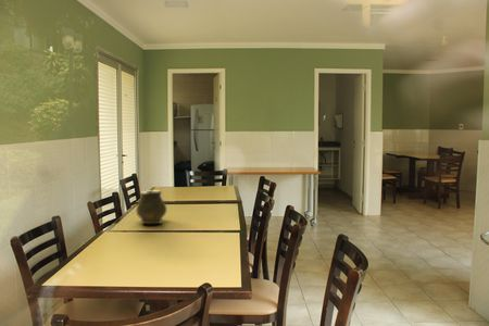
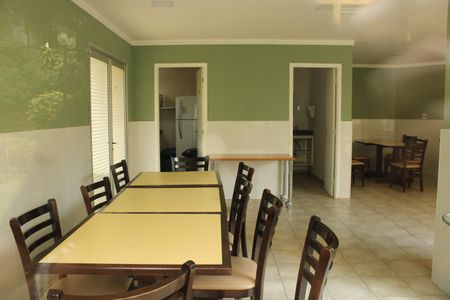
- vase [135,189,168,225]
